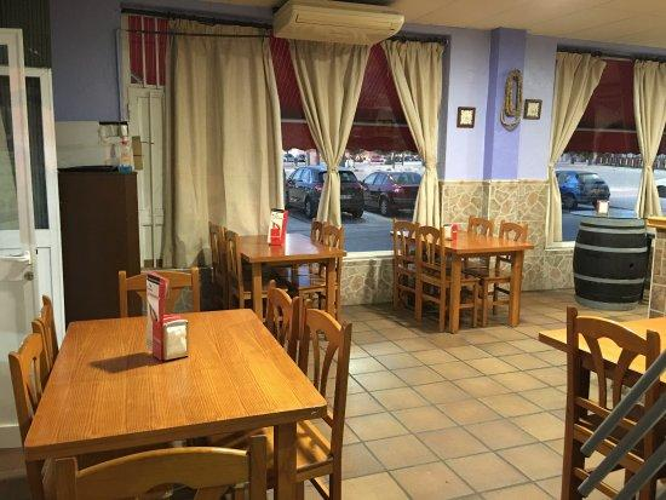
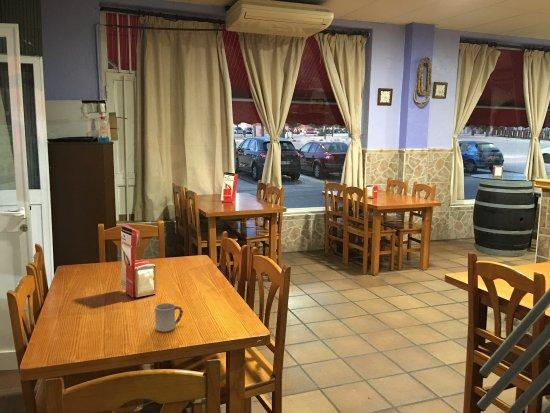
+ cup [154,302,184,333]
